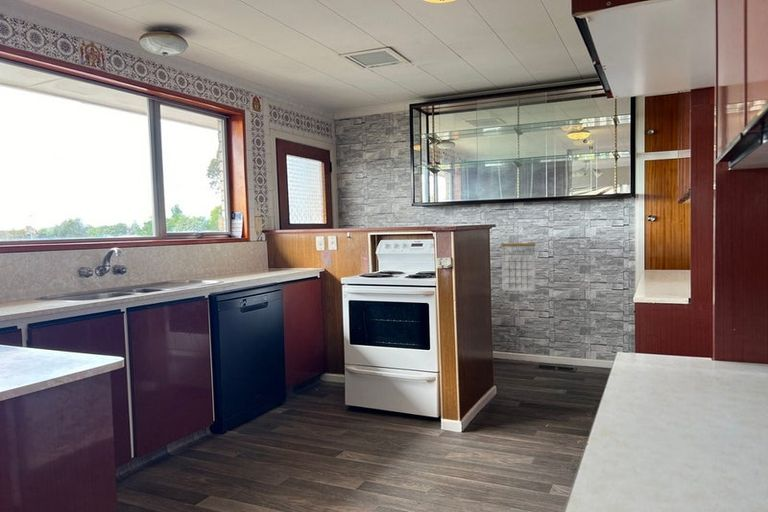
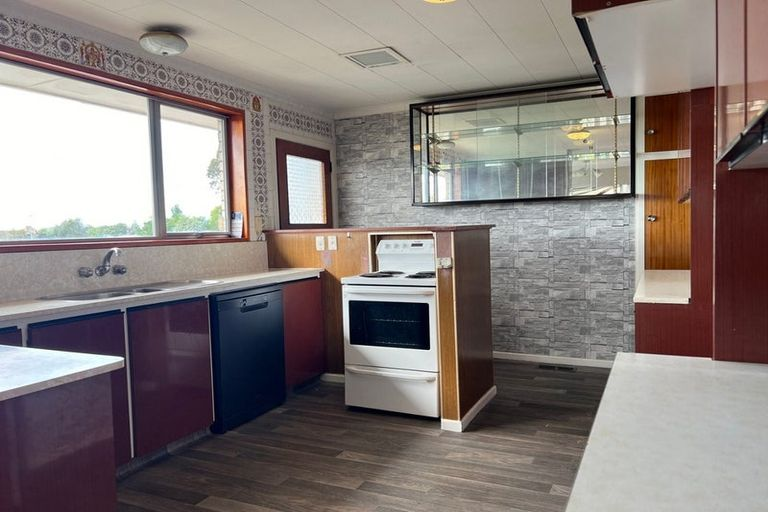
- calendar [500,238,536,292]
